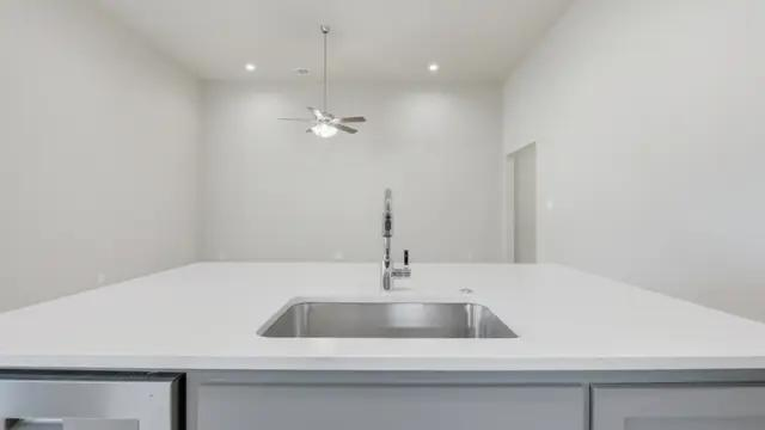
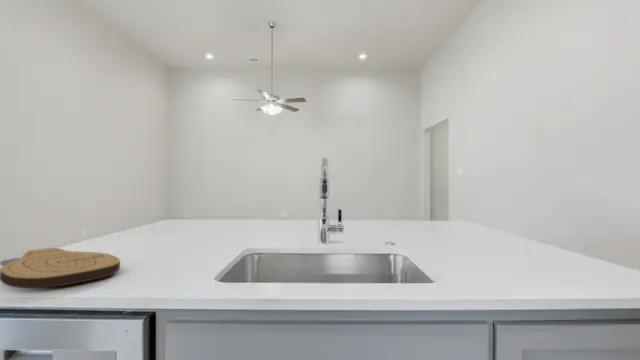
+ key chain [0,247,121,289]
